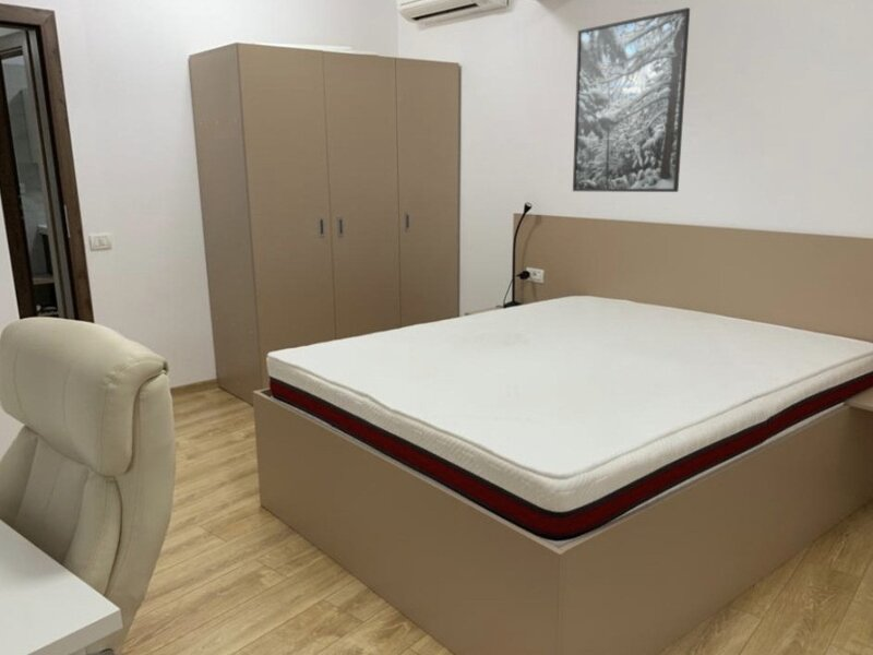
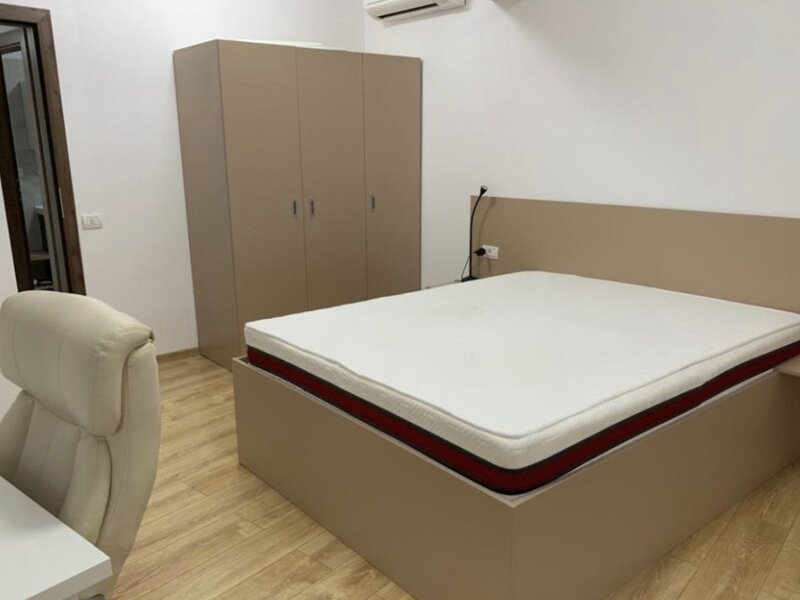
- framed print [572,7,691,193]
